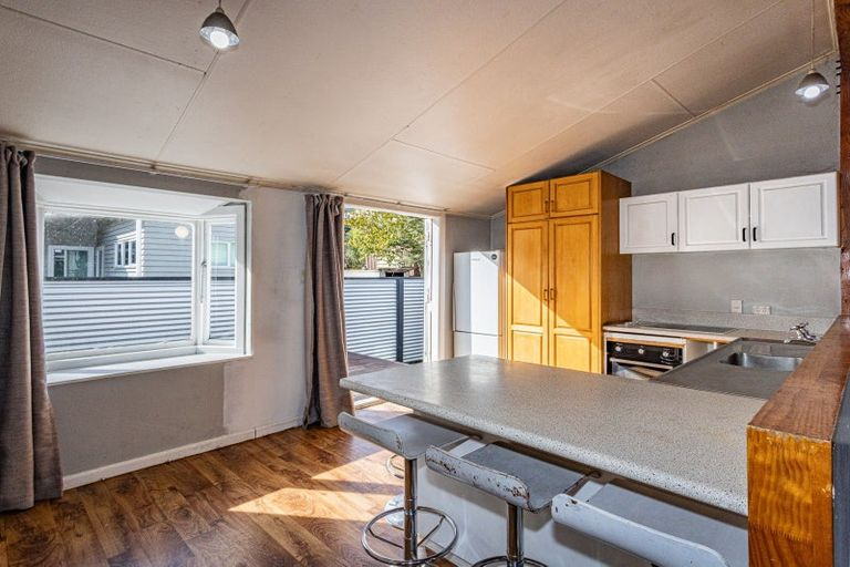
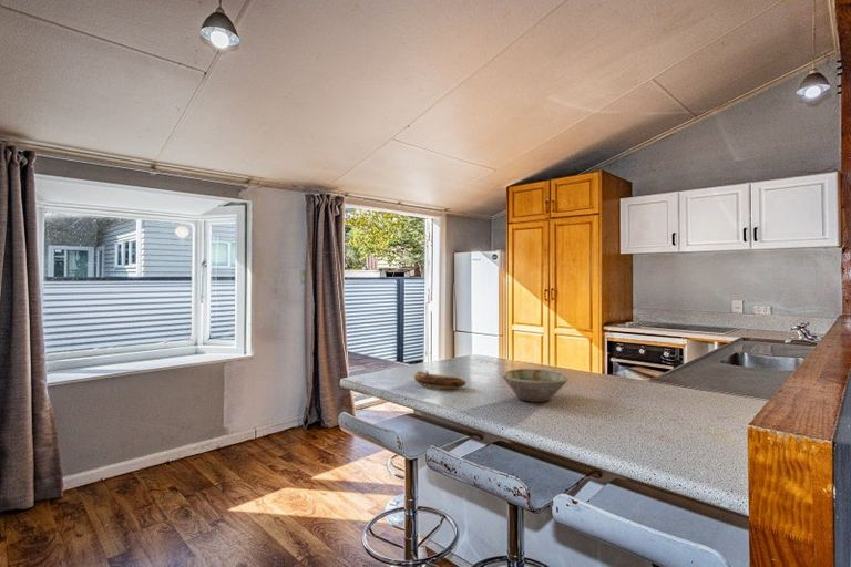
+ bowl [501,368,570,403]
+ banana [413,369,466,390]
